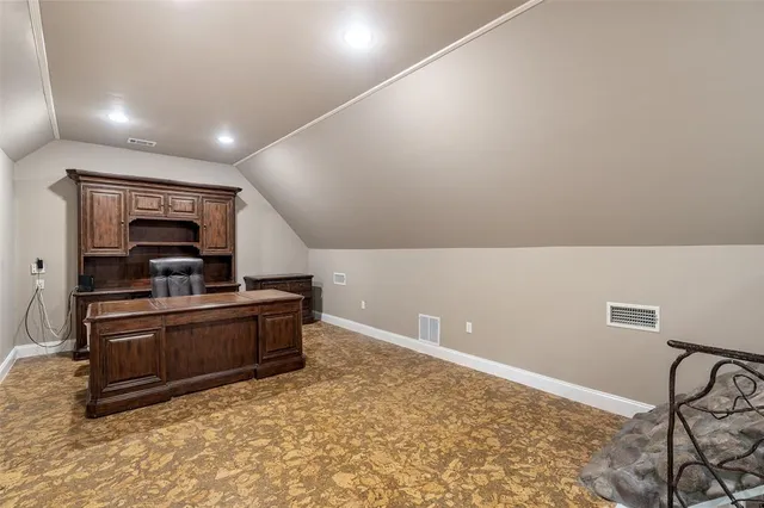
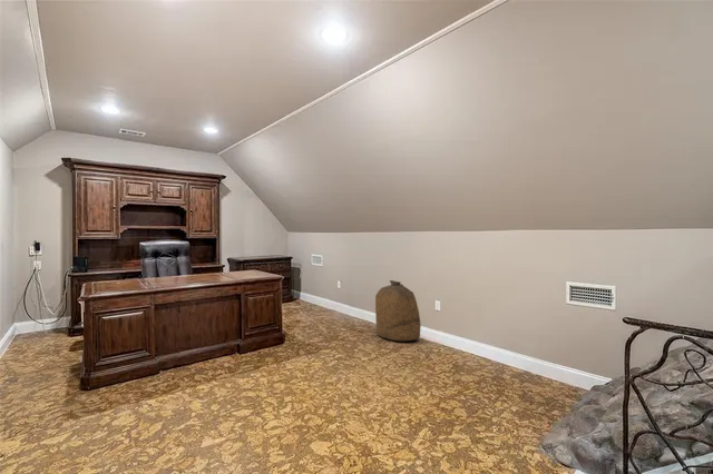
+ bag [374,279,422,343]
